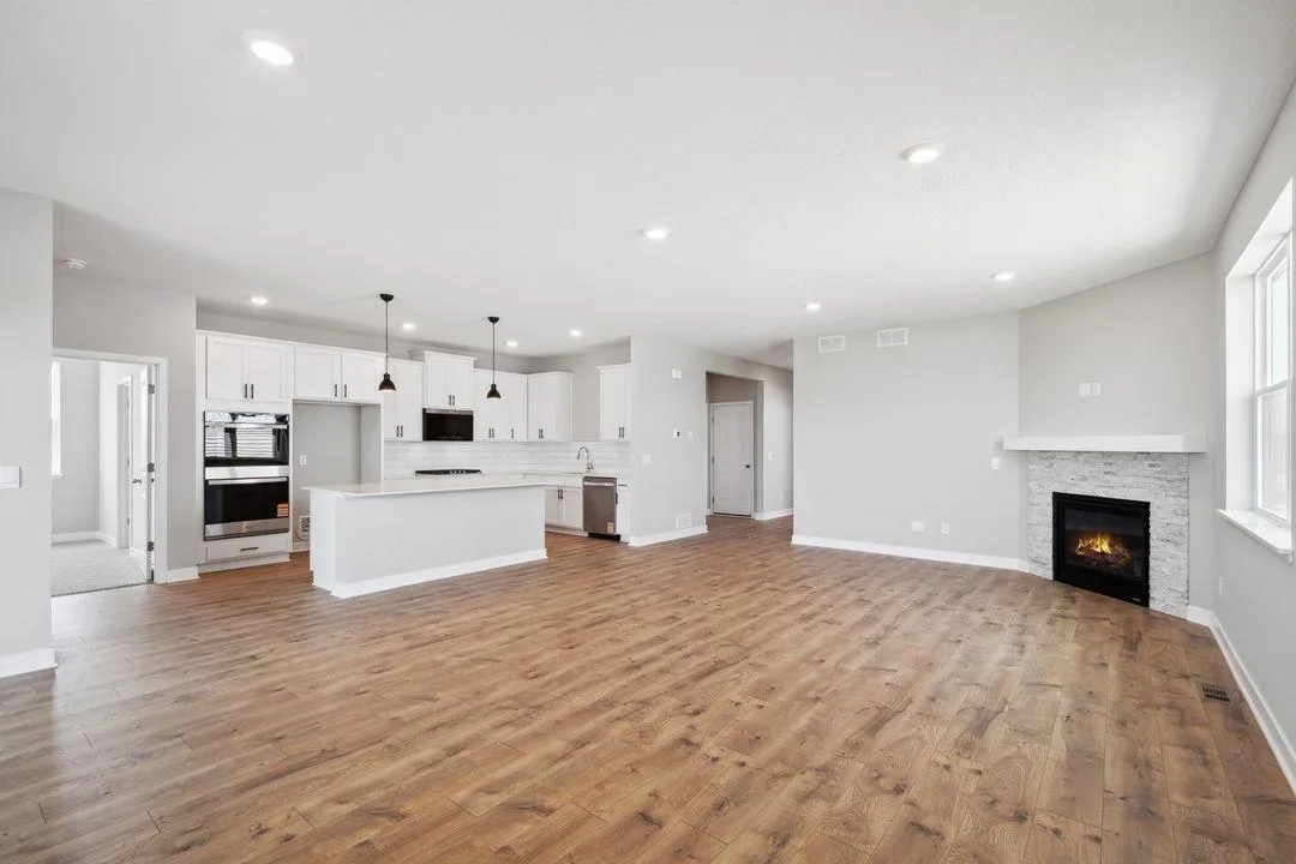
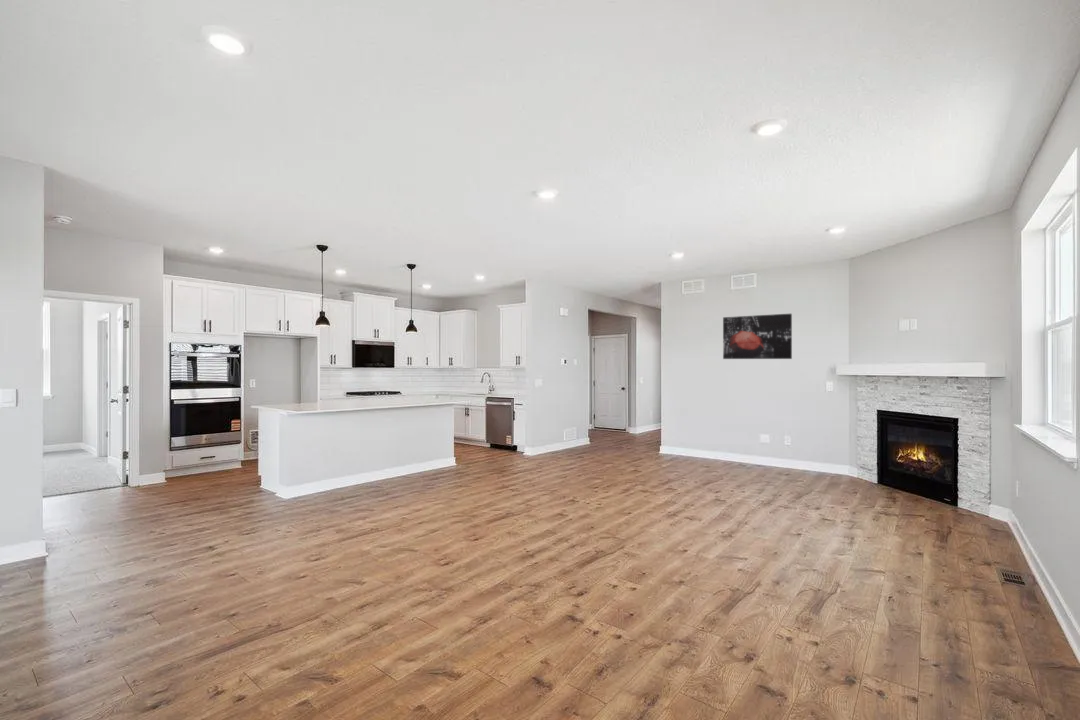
+ wall art [722,313,793,360]
